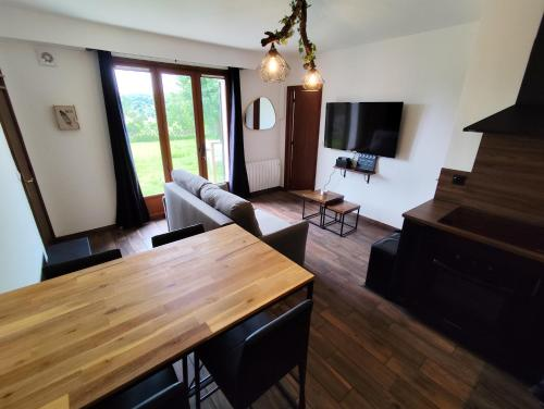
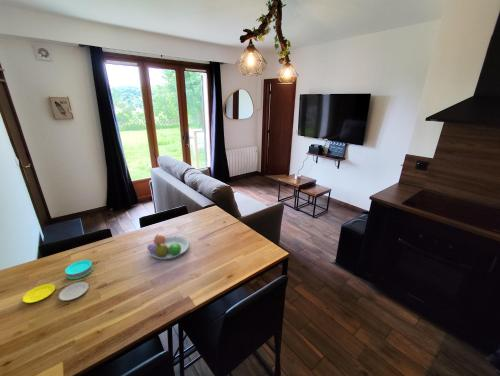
+ fruit bowl [146,233,190,261]
+ plate [22,259,94,304]
